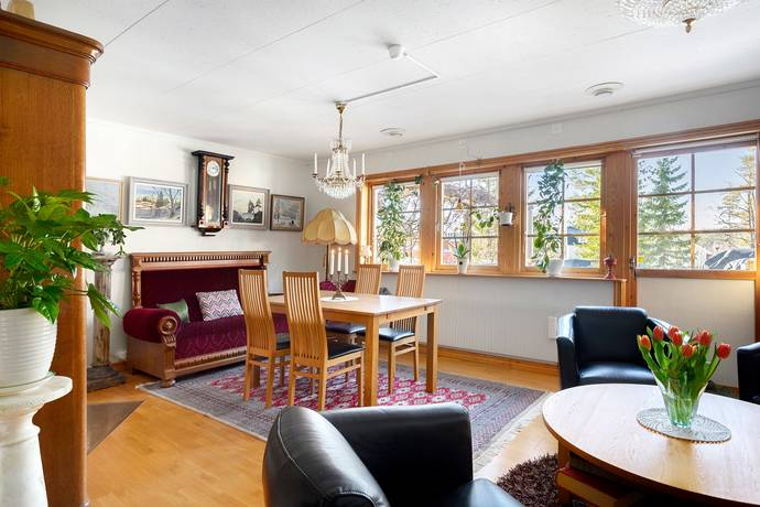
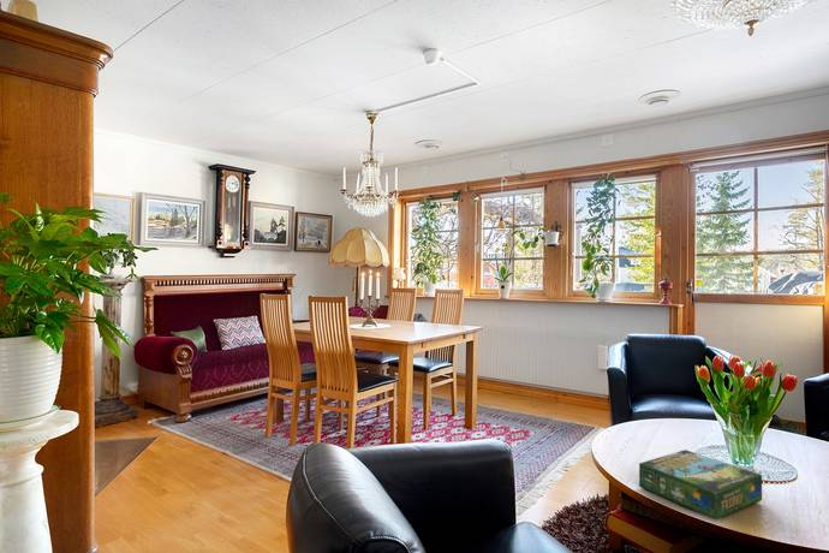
+ board game [638,448,763,521]
